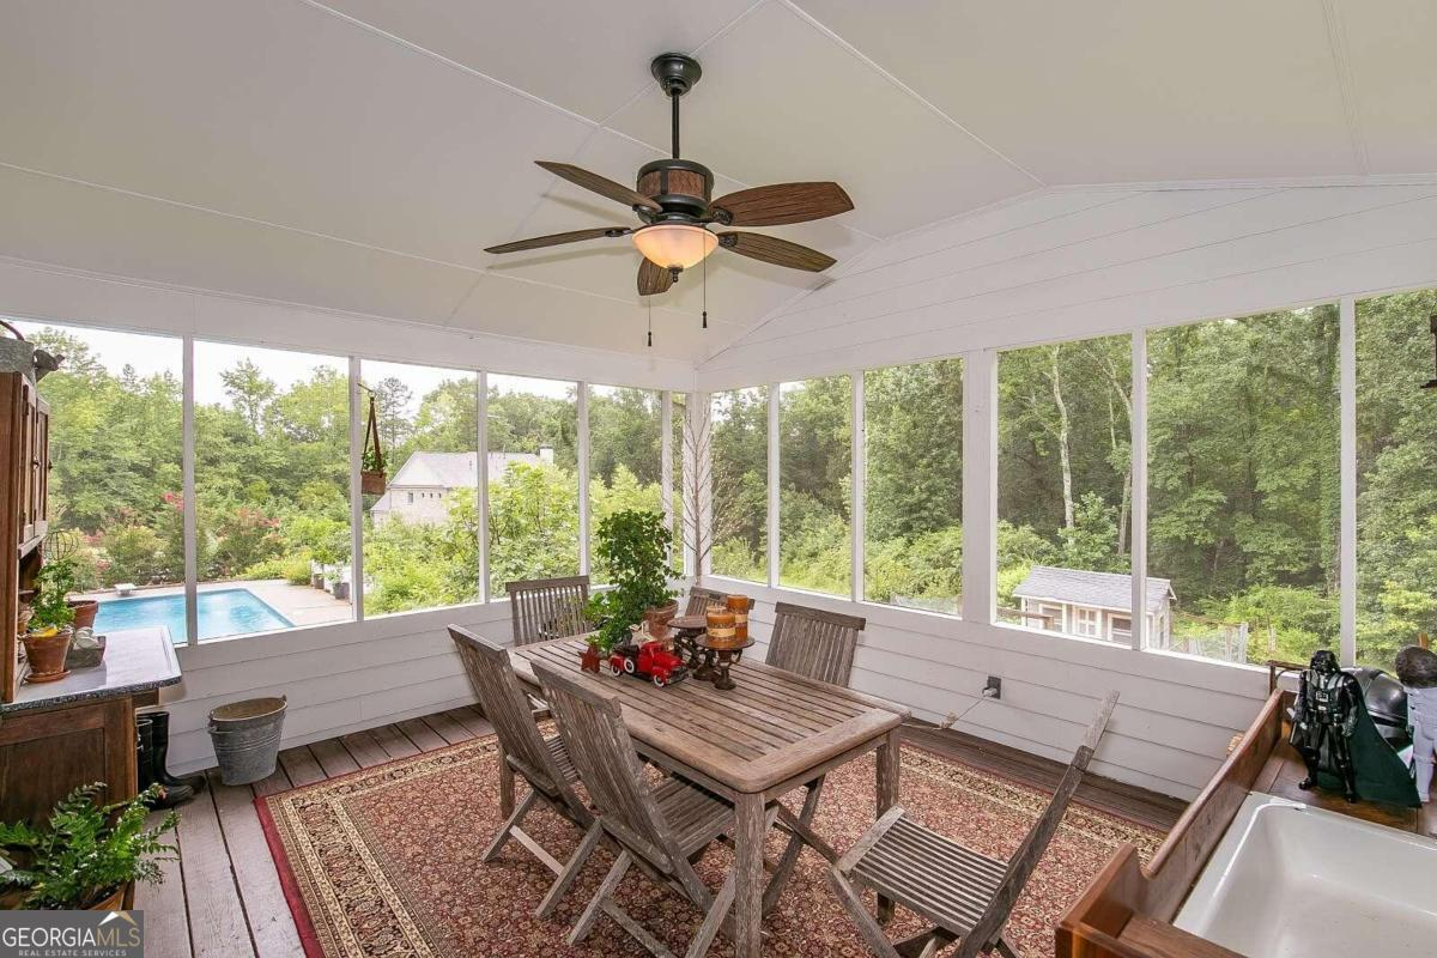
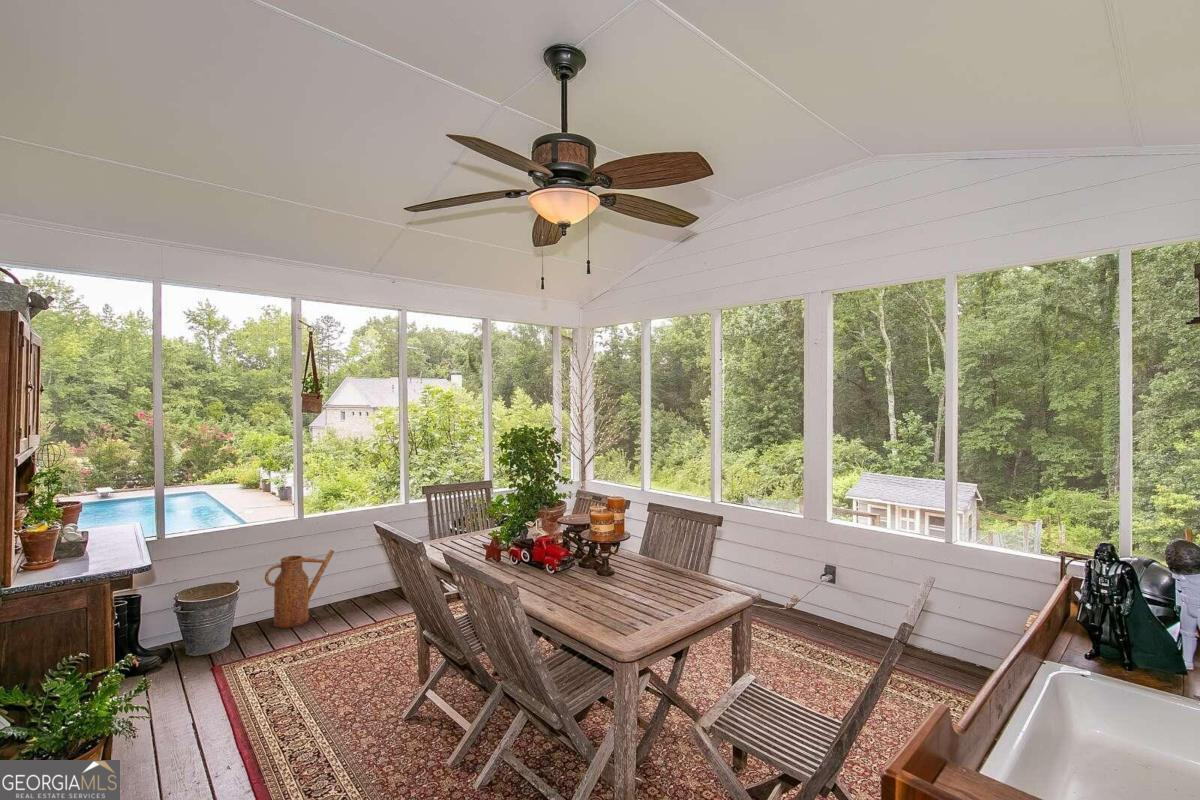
+ watering can [264,549,335,629]
